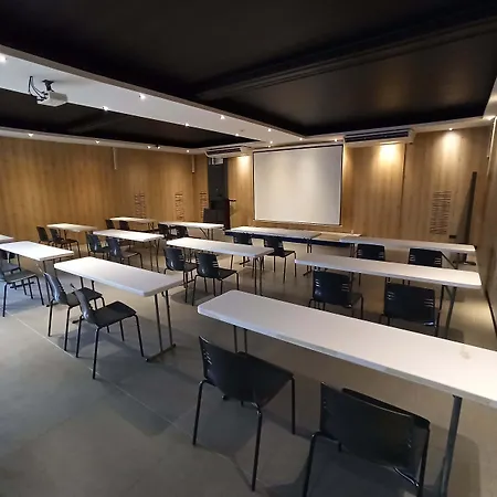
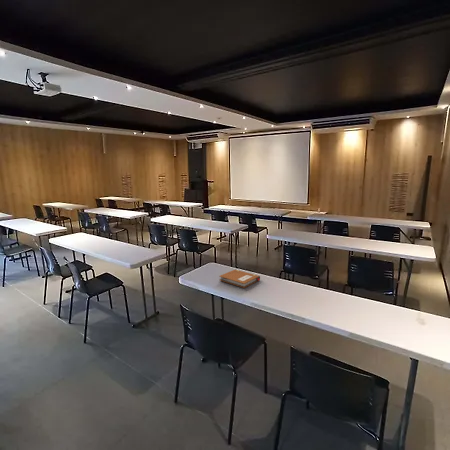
+ notebook [218,269,261,289]
